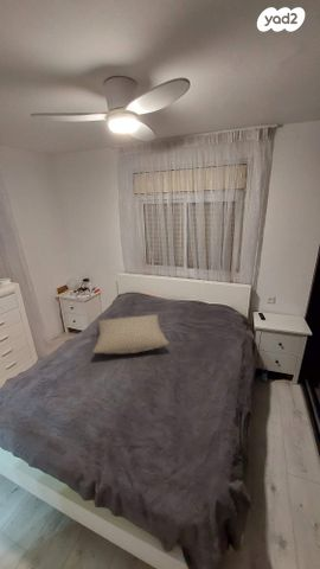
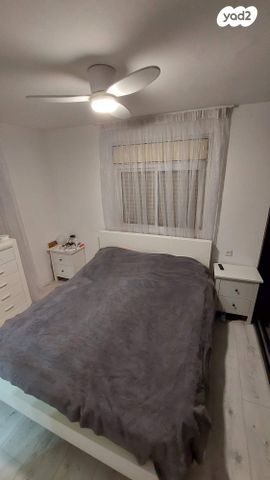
- pillow [91,313,171,354]
